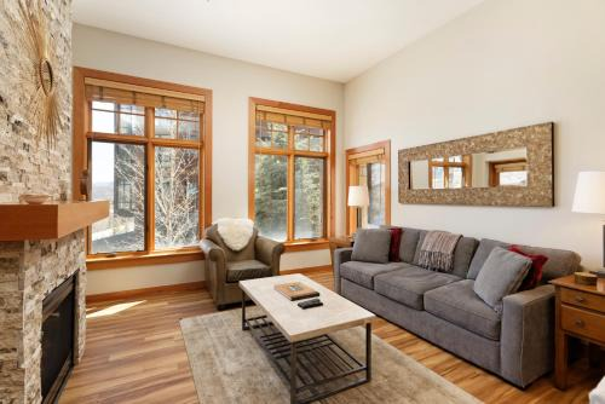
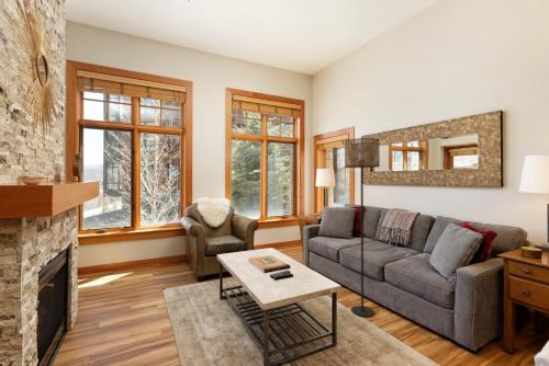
+ floor lamp [344,137,381,318]
